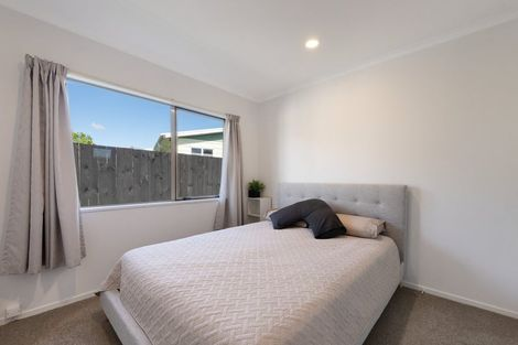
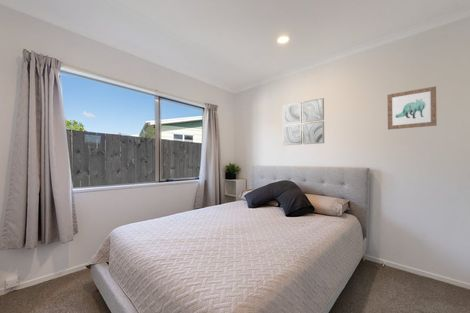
+ wall art [282,97,325,146]
+ wall art [386,85,438,131]
